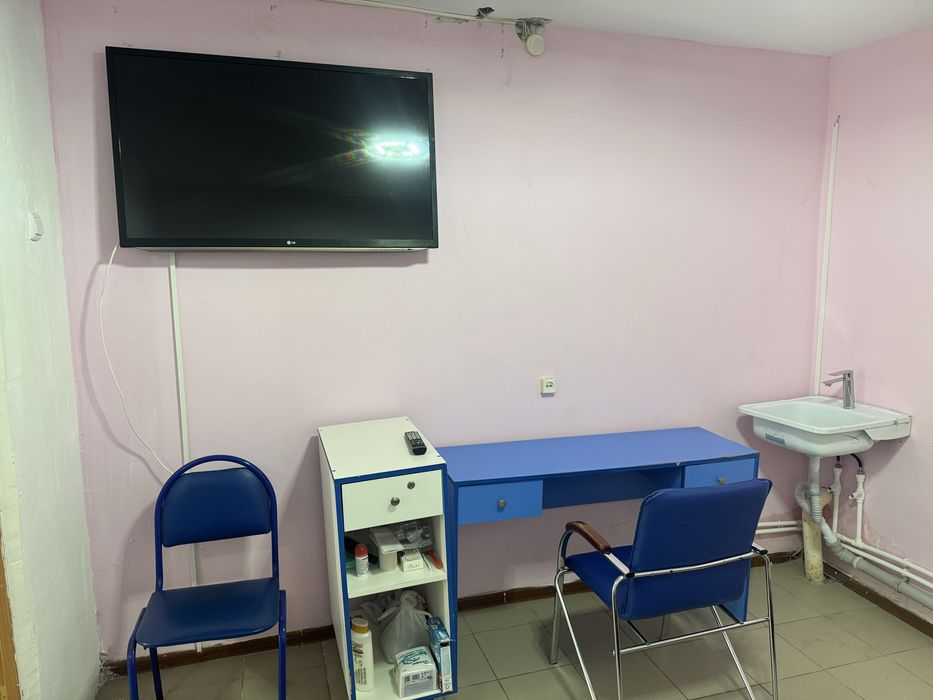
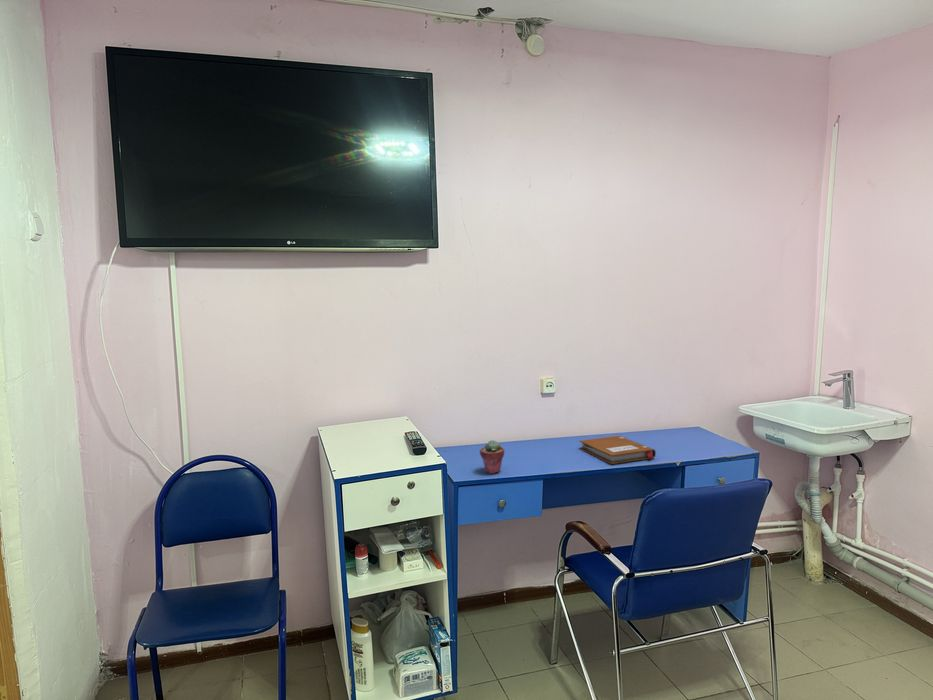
+ potted succulent [479,439,505,475]
+ notebook [578,435,657,465]
